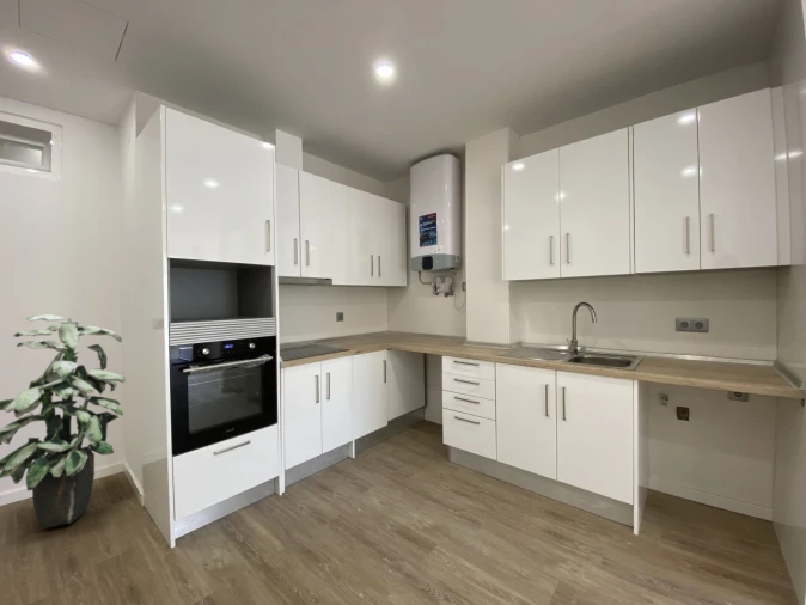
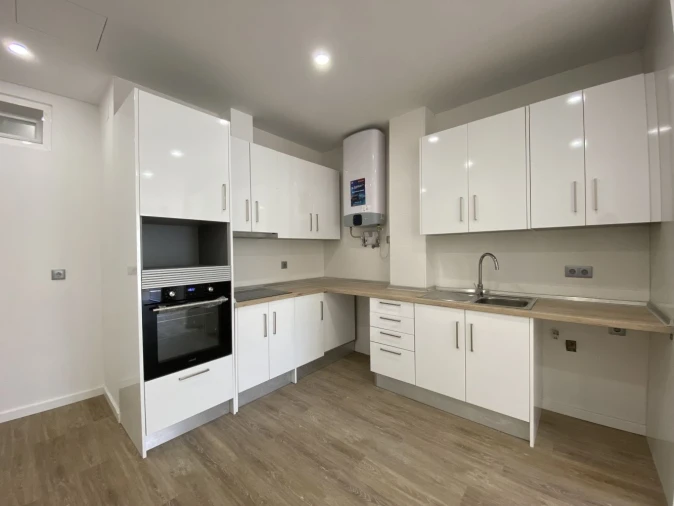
- indoor plant [0,313,127,530]
